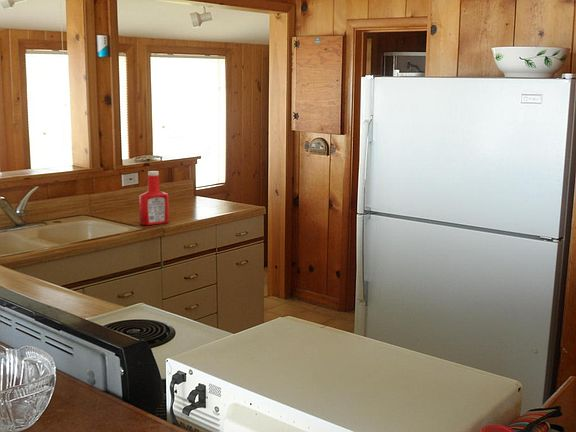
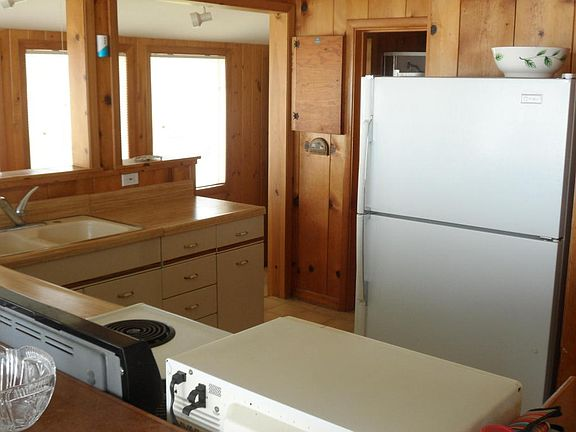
- soap bottle [138,170,170,226]
